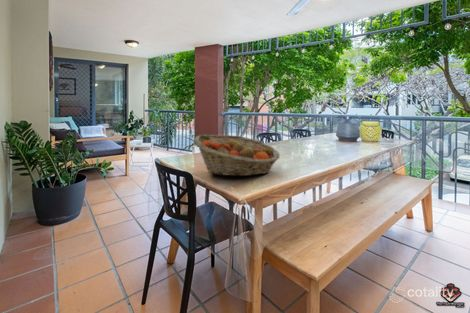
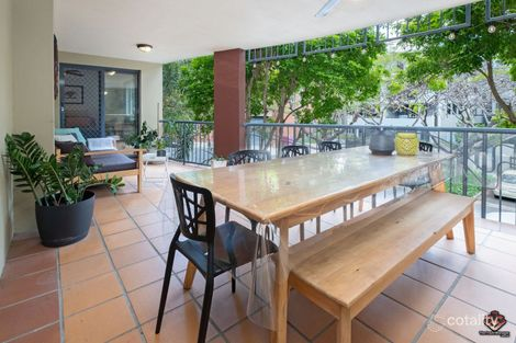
- fruit basket [193,134,281,177]
